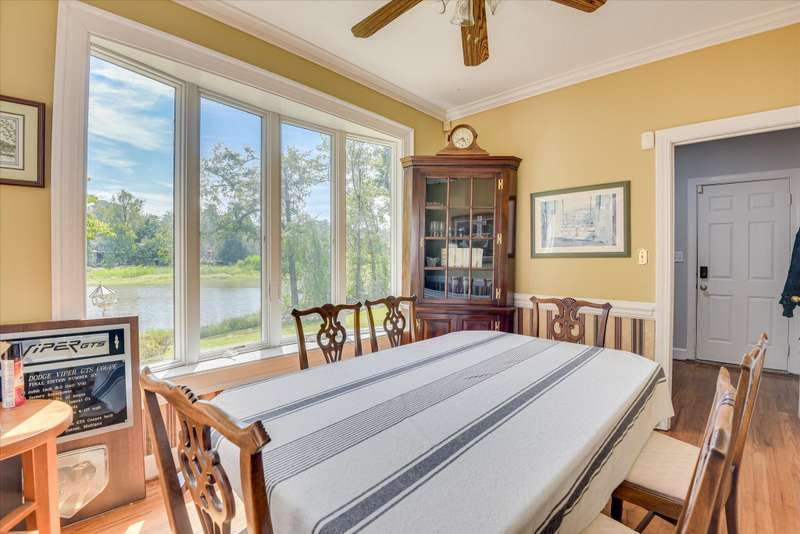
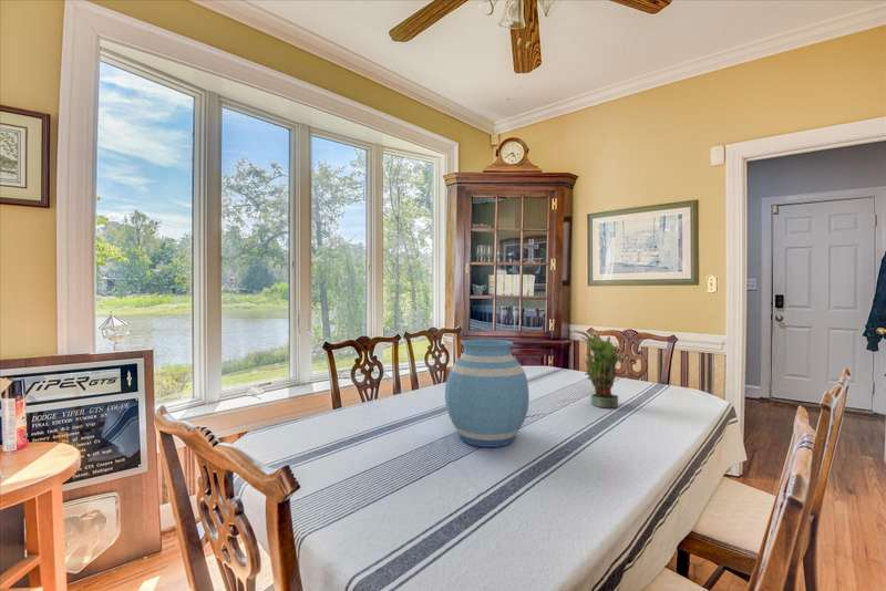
+ vase [444,338,530,448]
+ potted plant [574,329,625,409]
